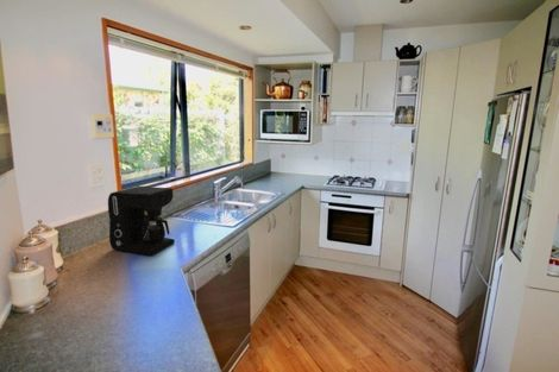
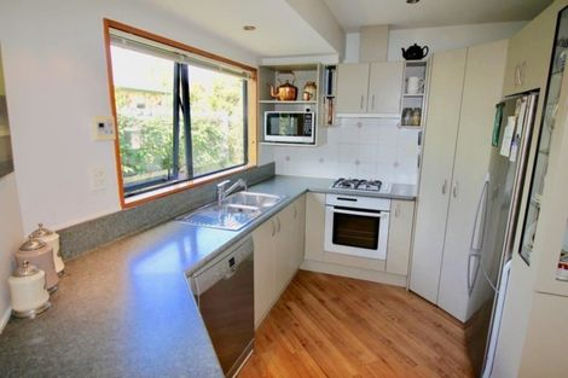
- coffee maker [107,185,176,256]
